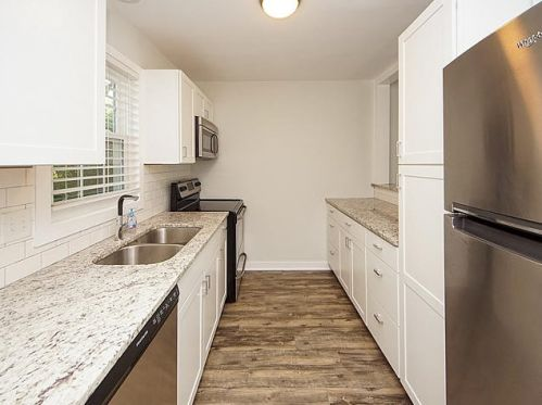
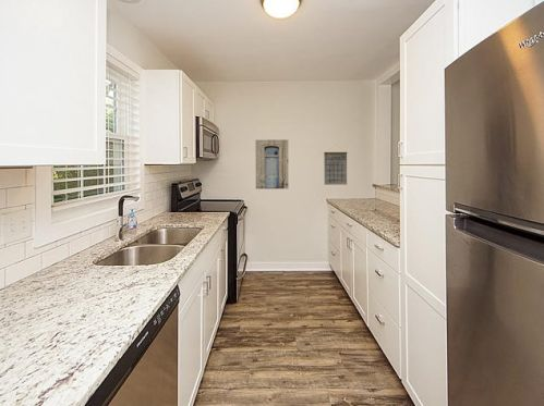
+ wall art [254,138,289,190]
+ calendar [323,144,348,186]
